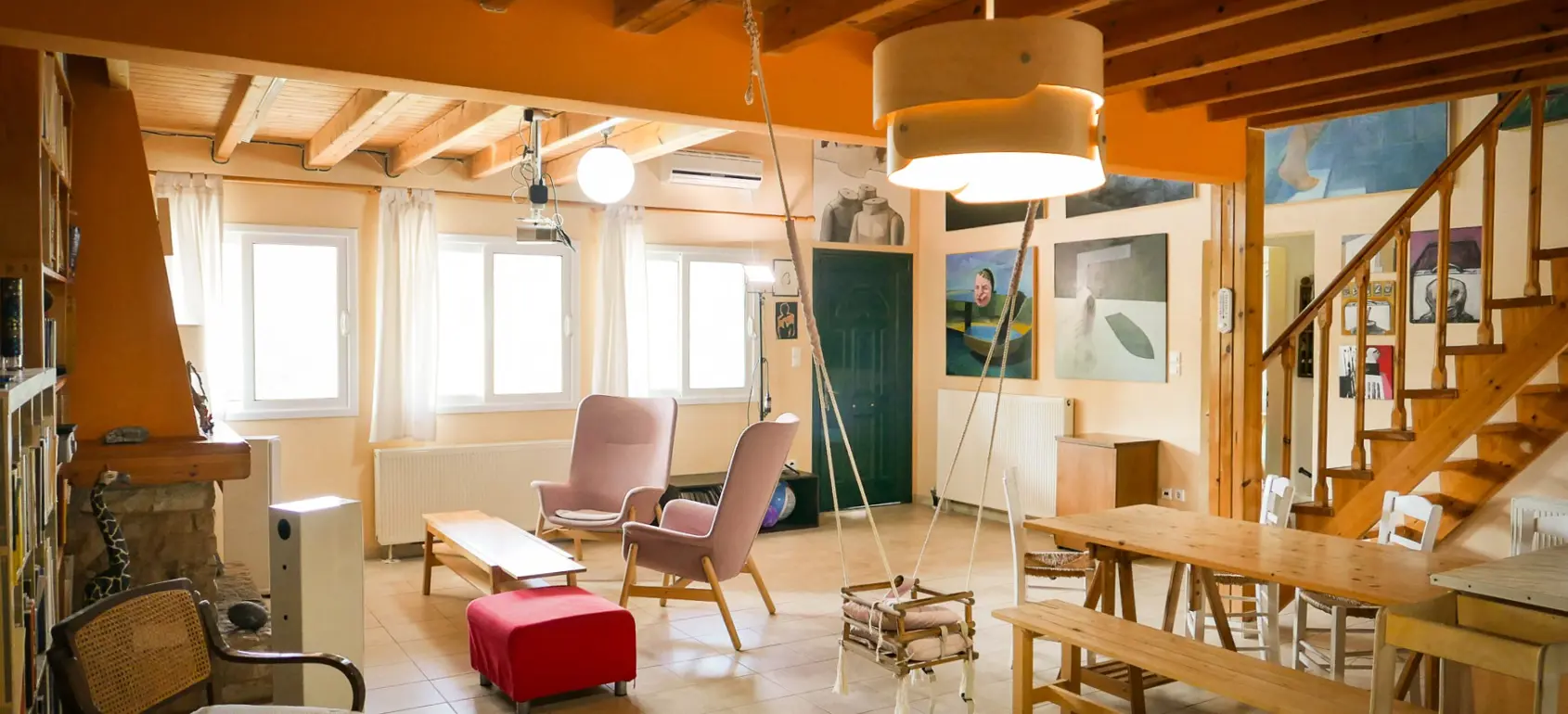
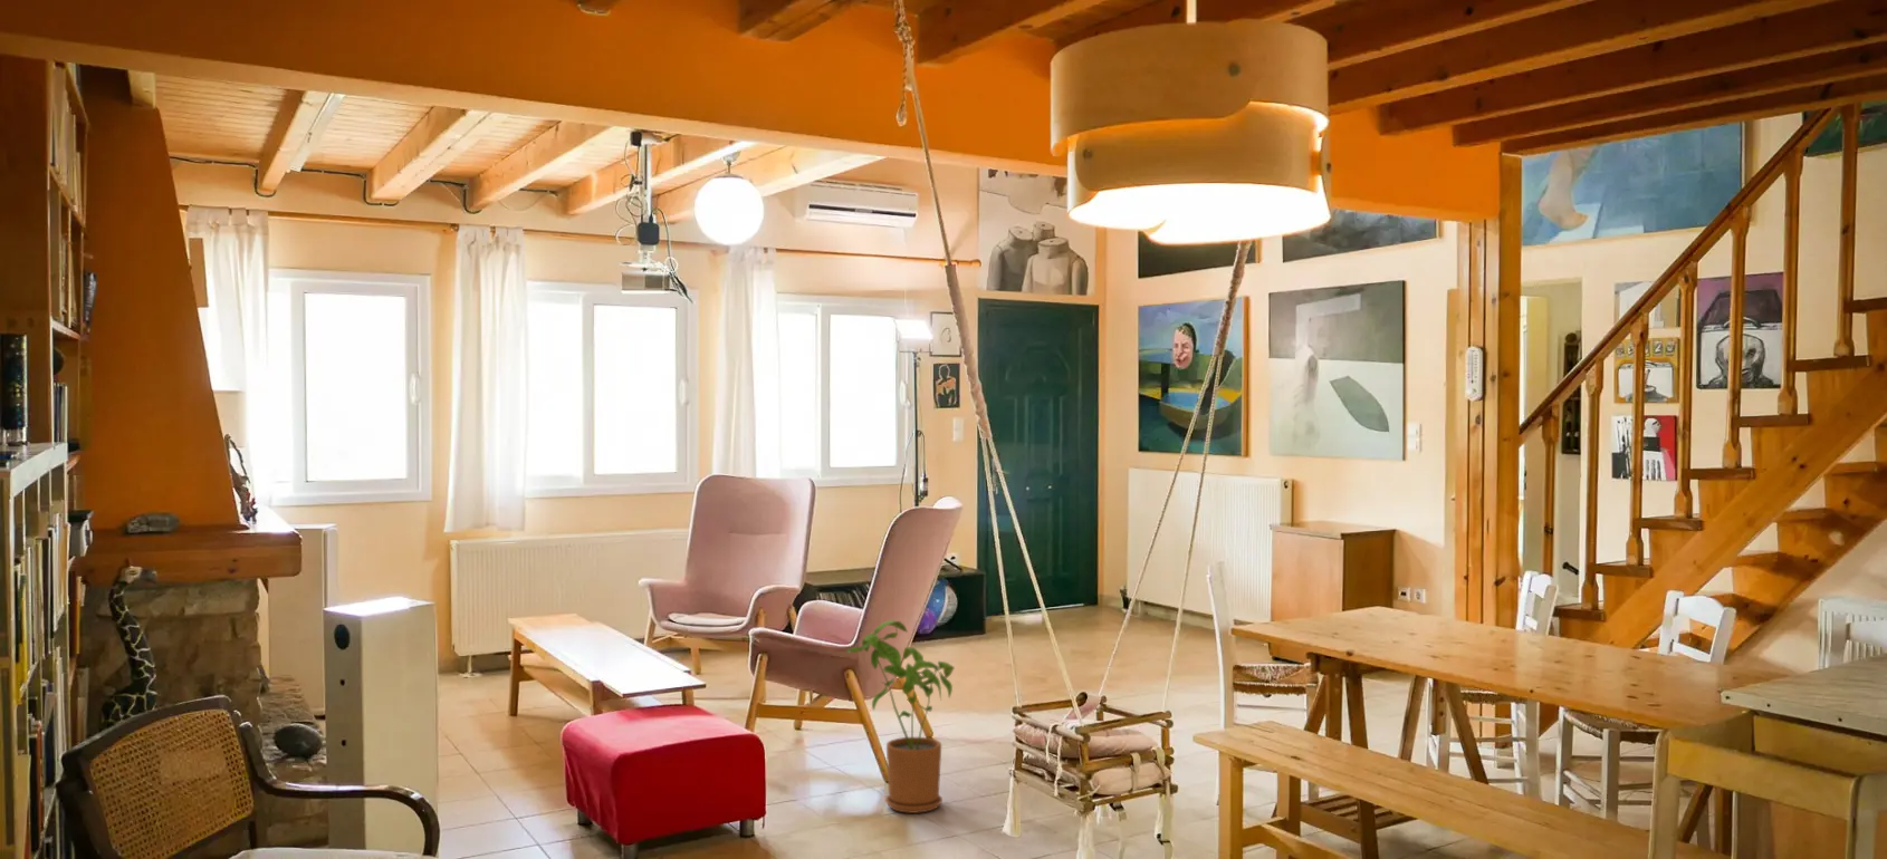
+ house plant [844,620,956,814]
